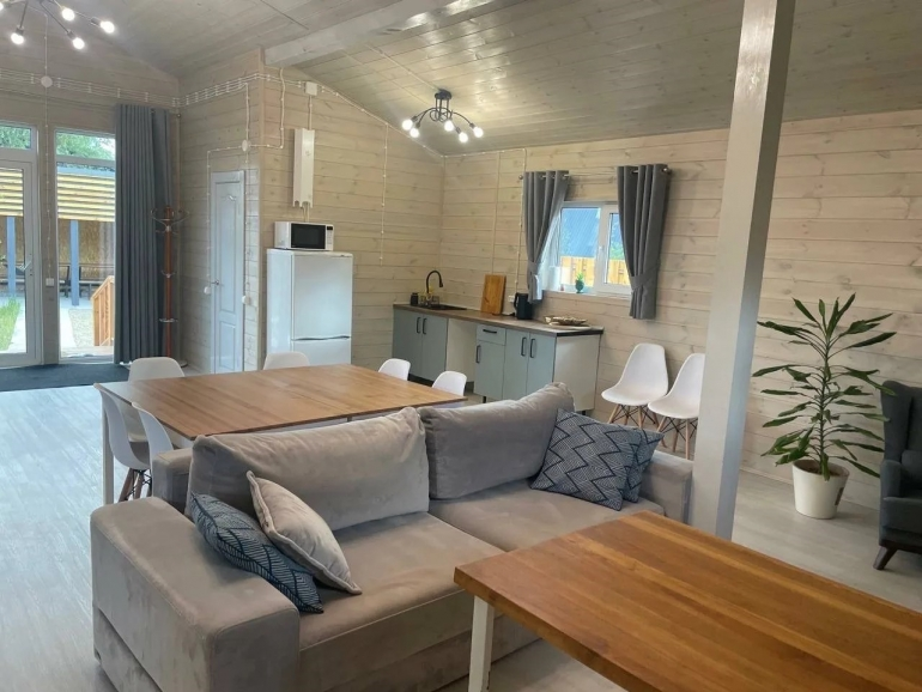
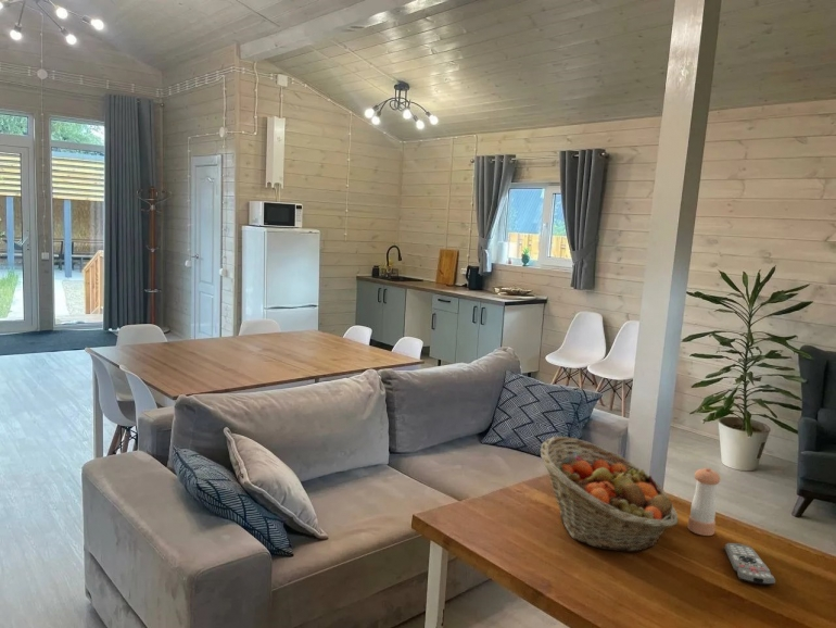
+ remote control [723,542,776,586]
+ pepper shaker [687,466,721,537]
+ fruit basket [540,436,679,553]
